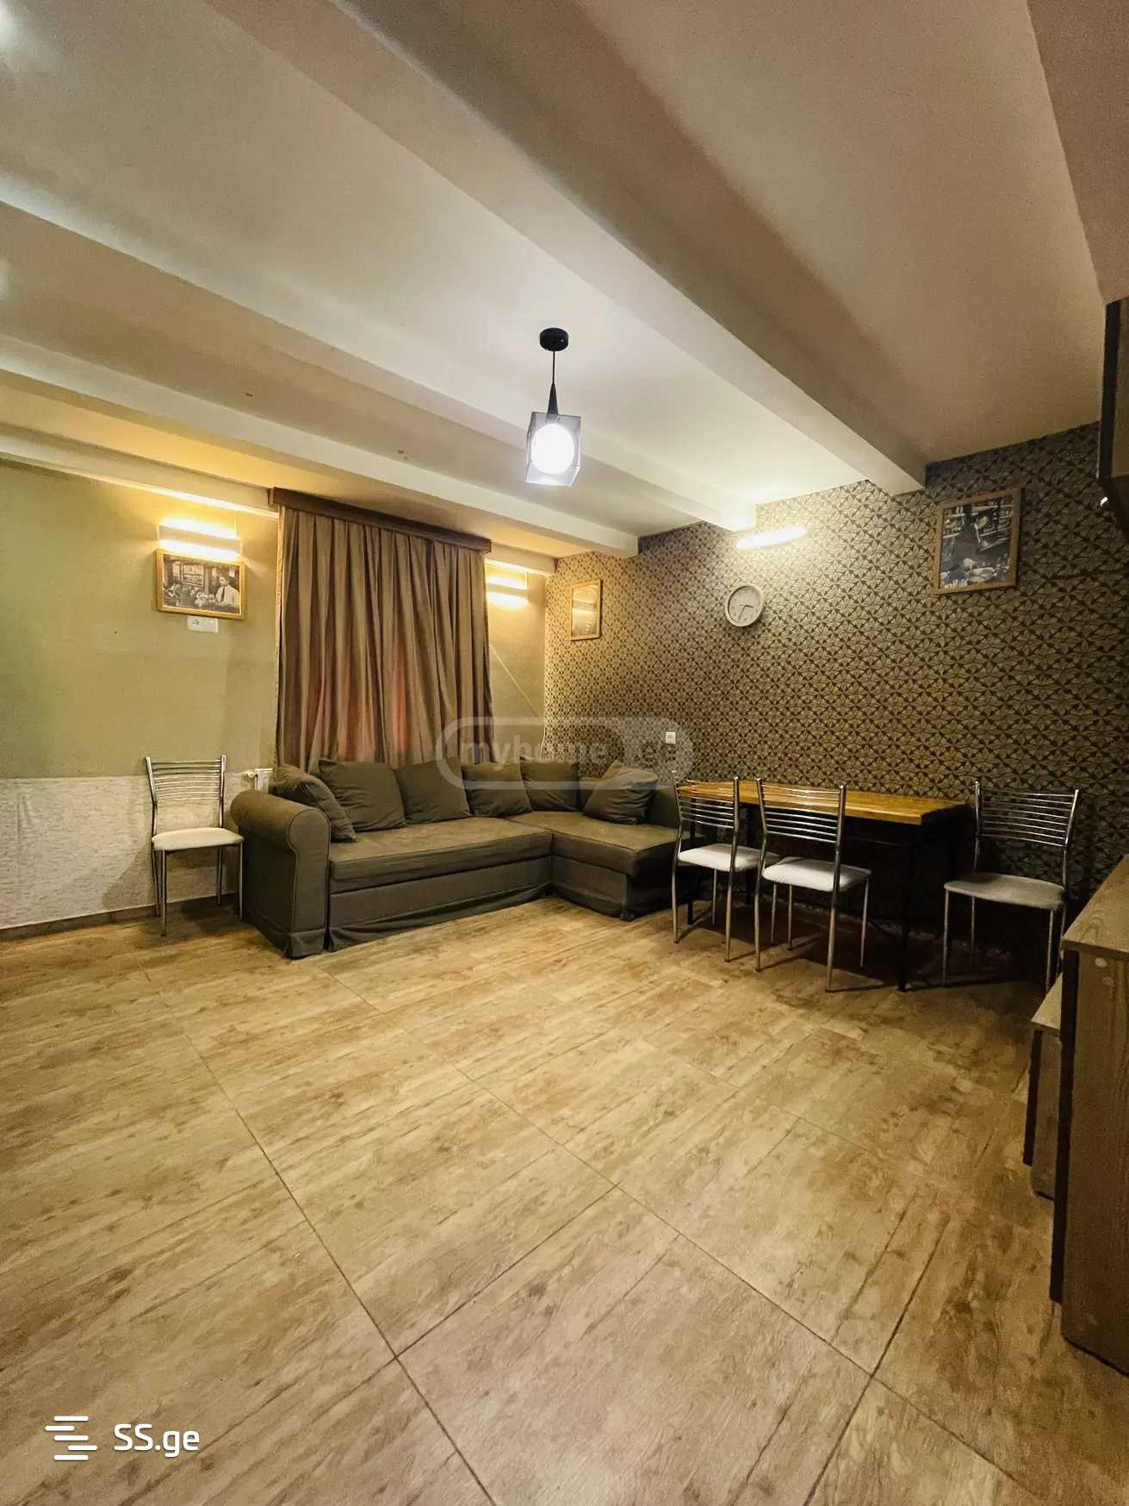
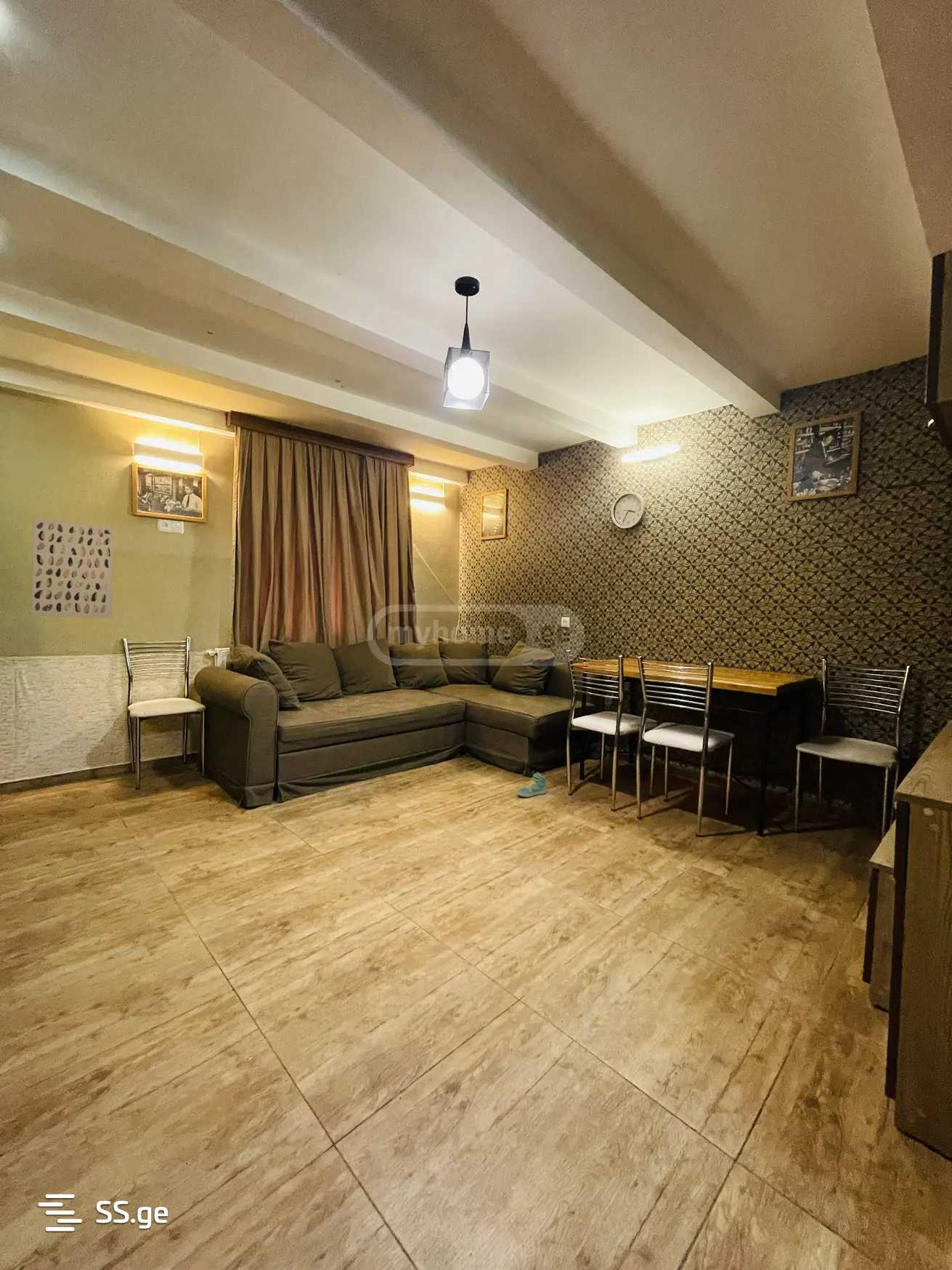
+ wall art [31,517,114,618]
+ sneaker [516,772,547,798]
